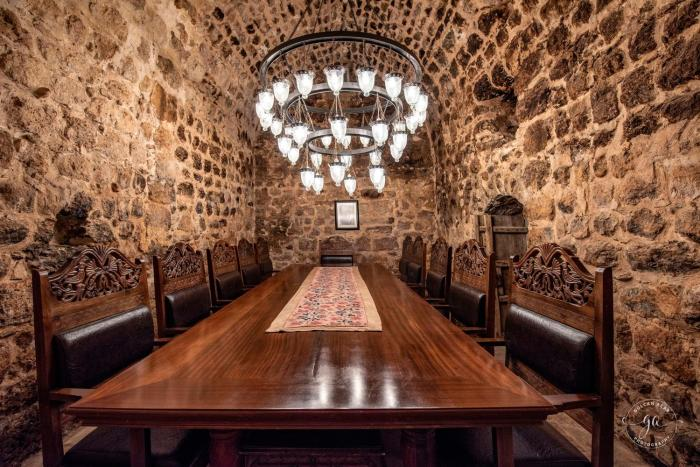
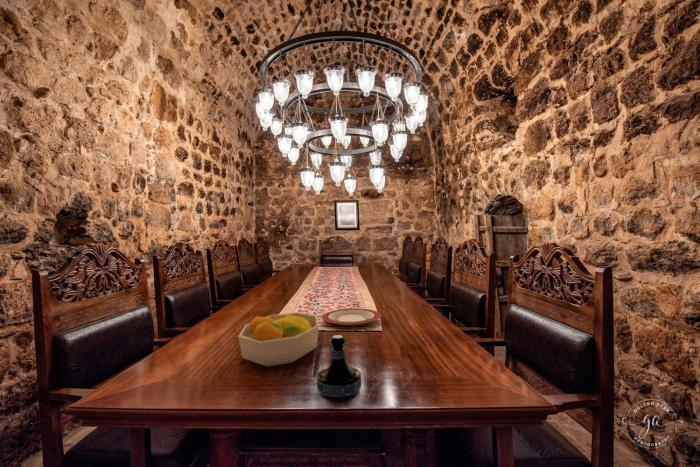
+ tequila bottle [316,334,363,402]
+ plate [321,307,382,327]
+ fruit bowl [237,311,320,368]
